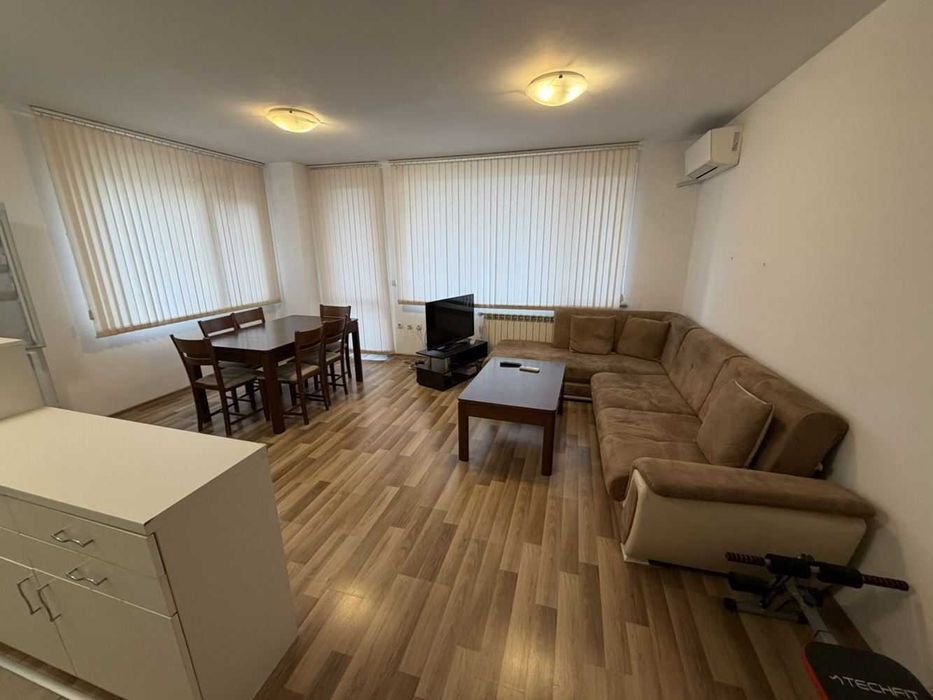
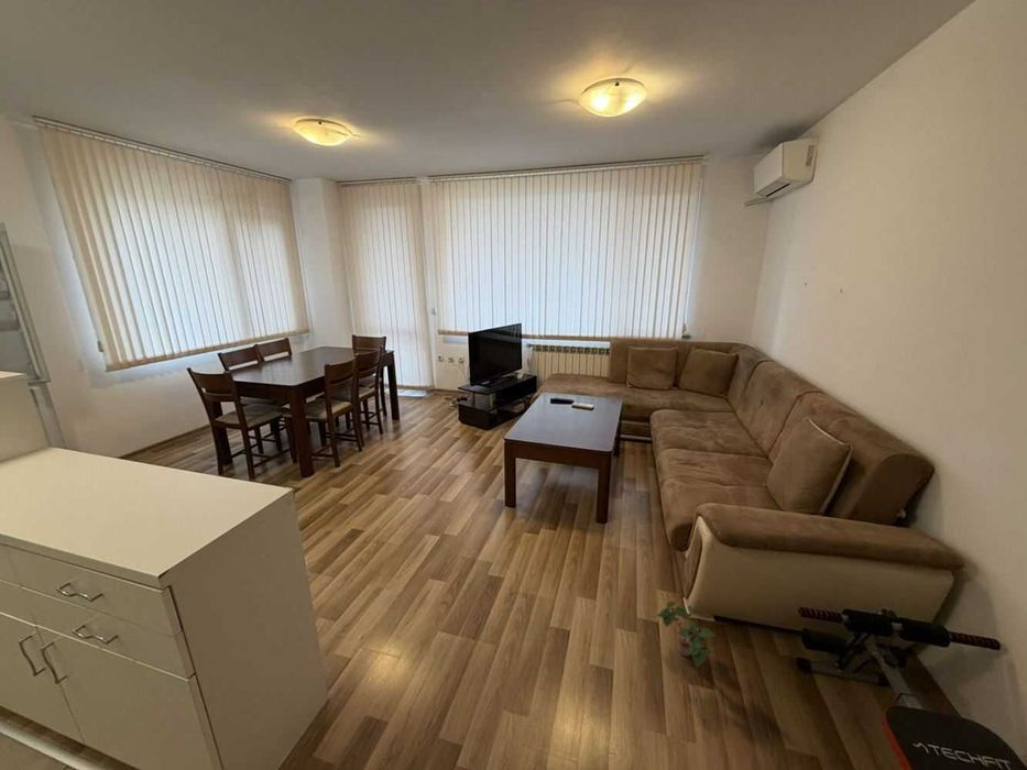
+ potted plant [656,601,718,669]
